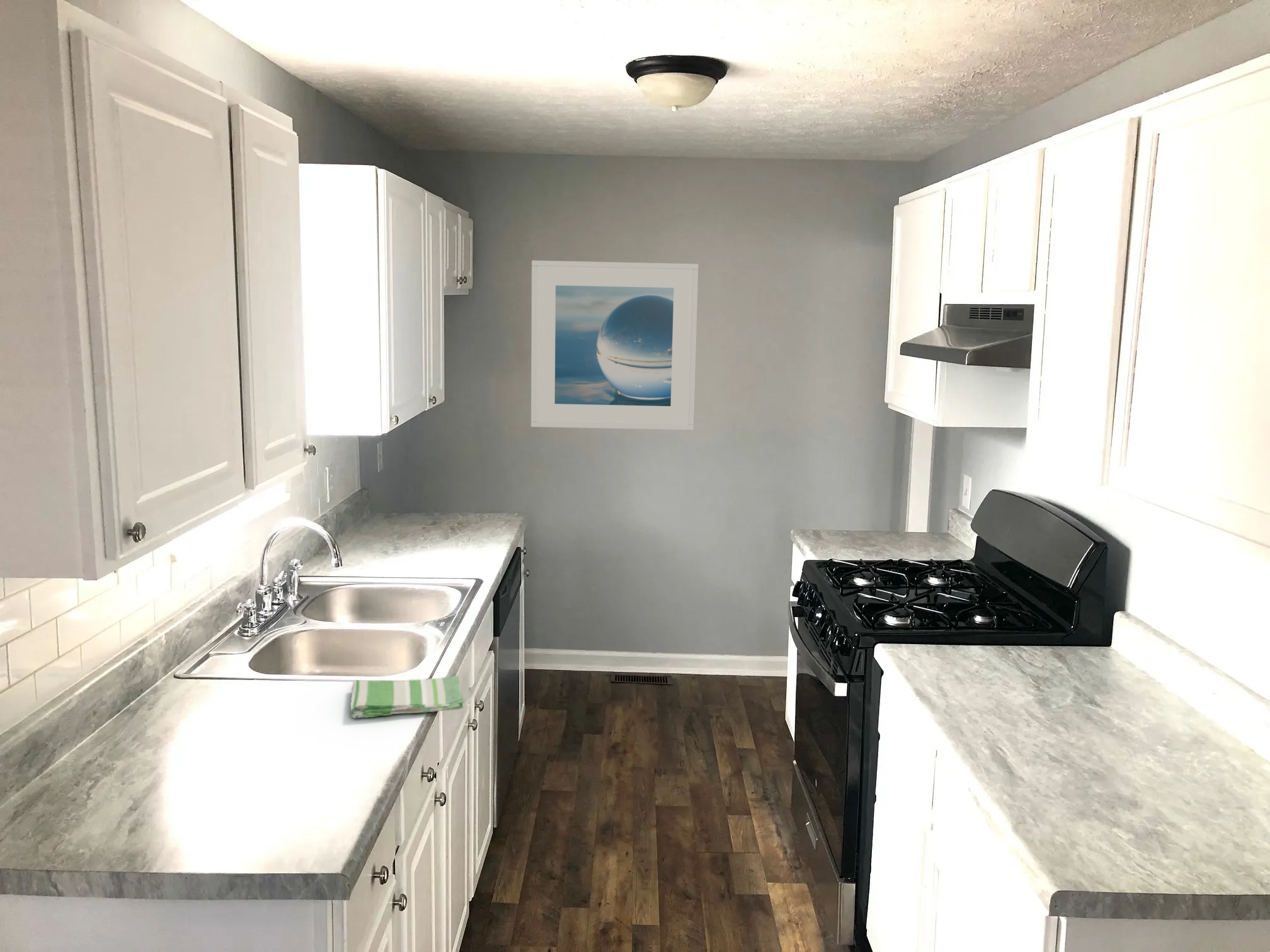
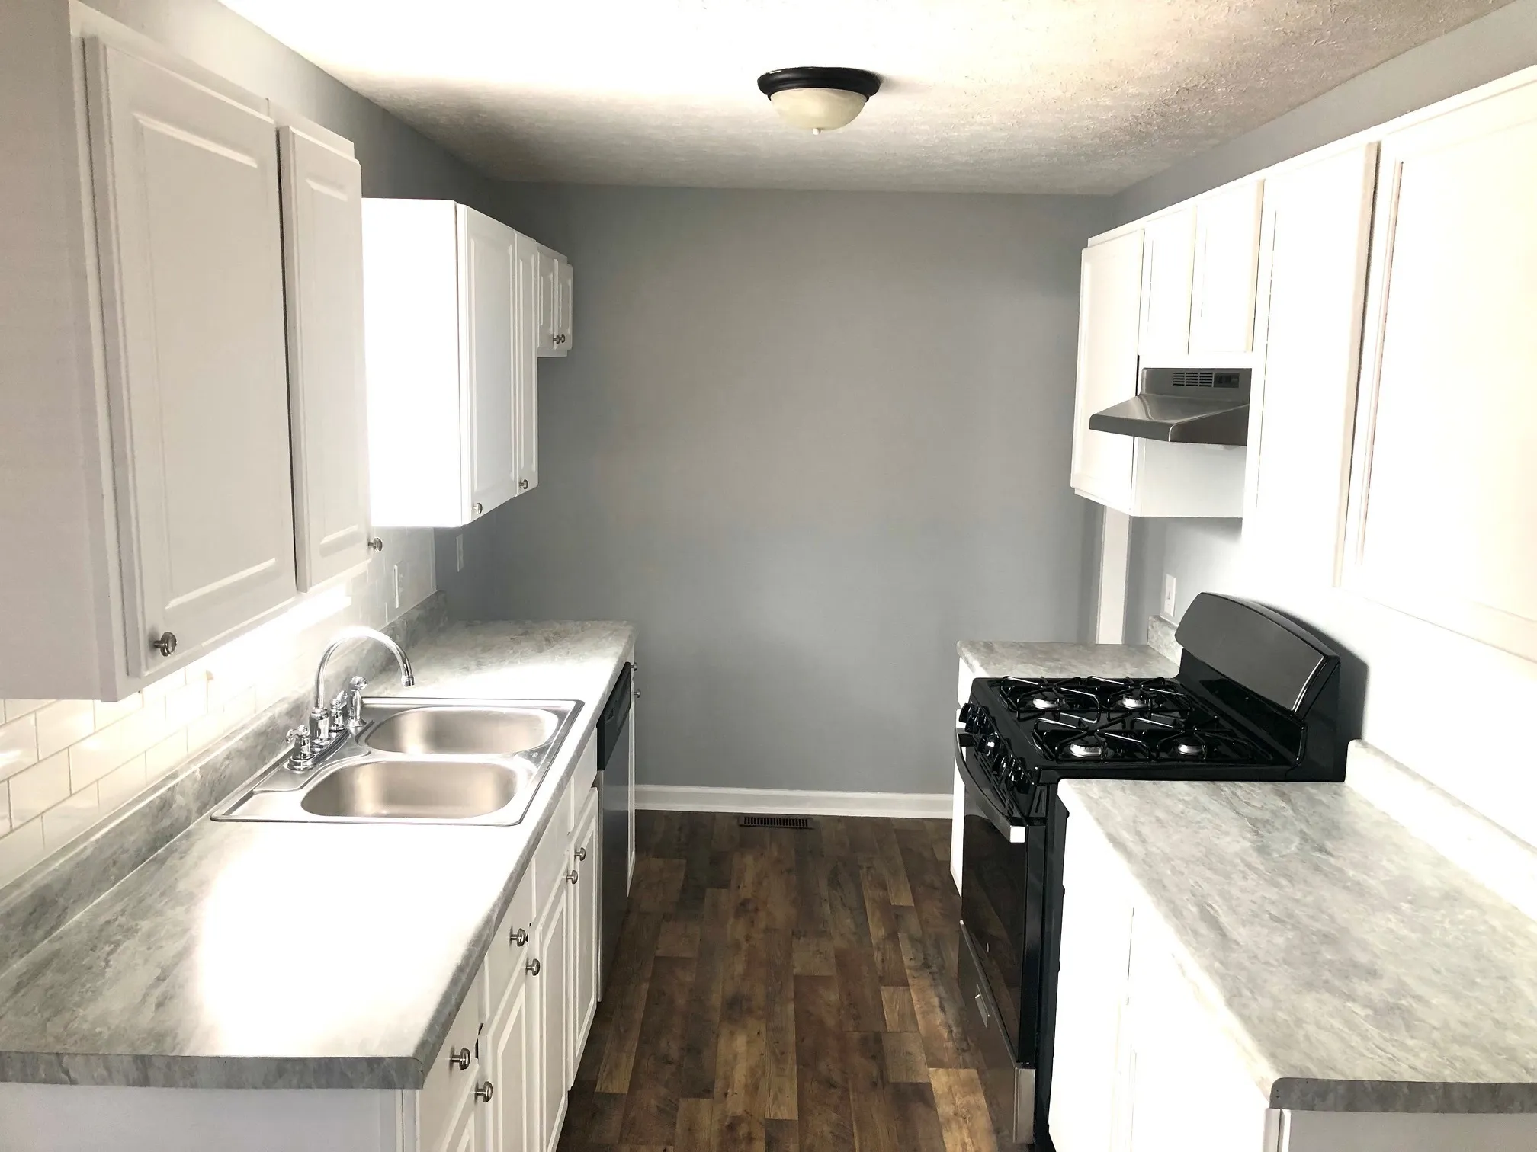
- dish towel [350,675,466,719]
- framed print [530,260,699,431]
